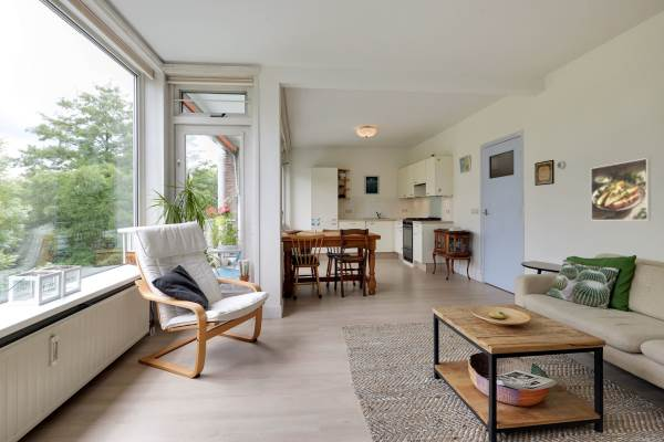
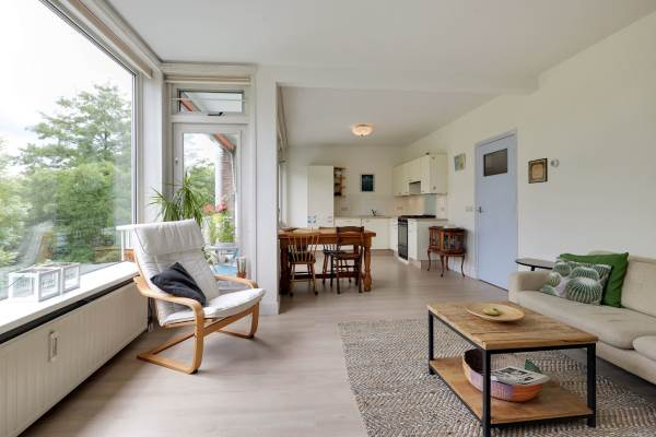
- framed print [590,157,652,221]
